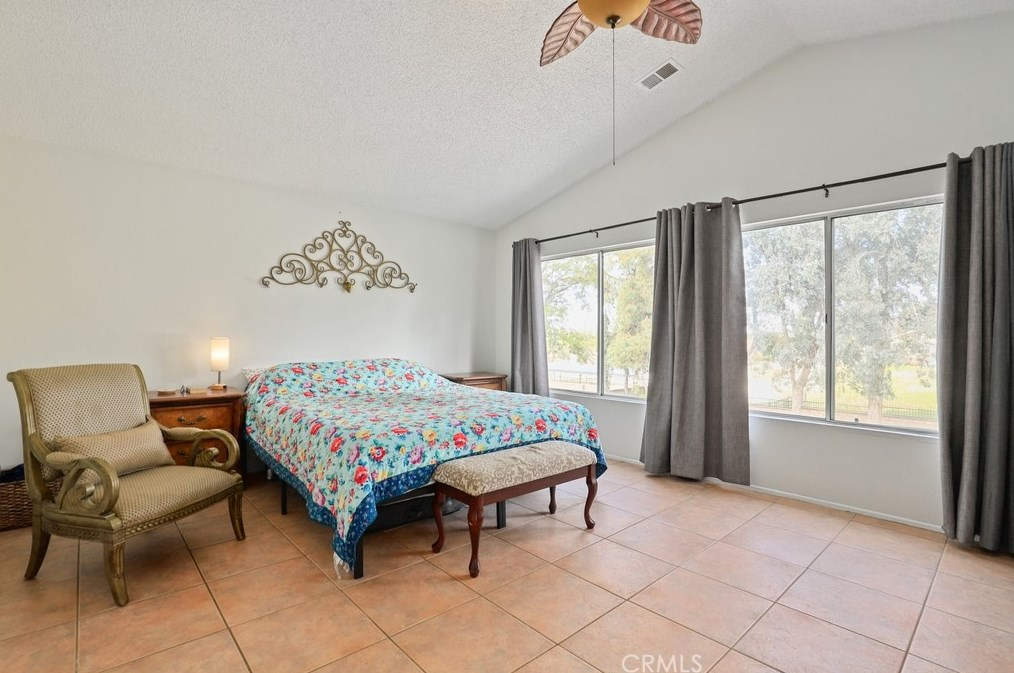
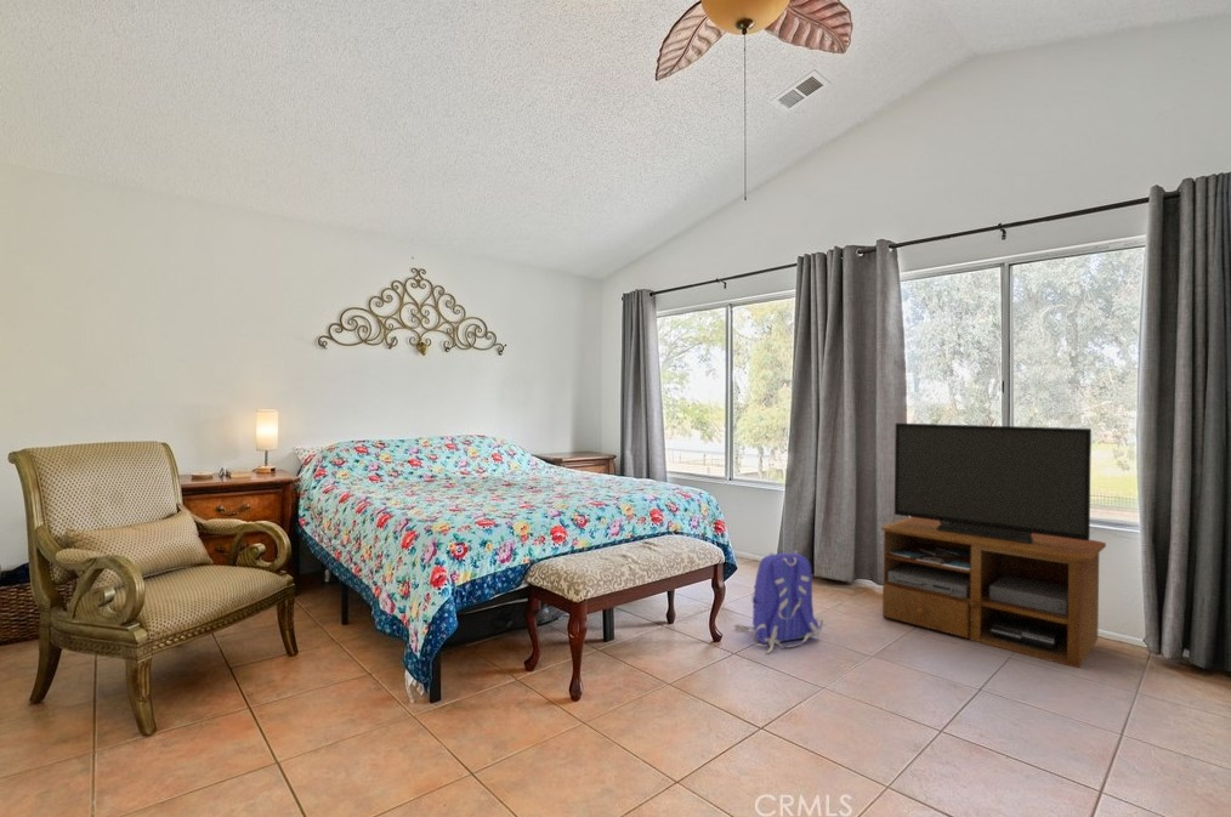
+ backpack [733,549,824,654]
+ tv stand [880,422,1107,669]
